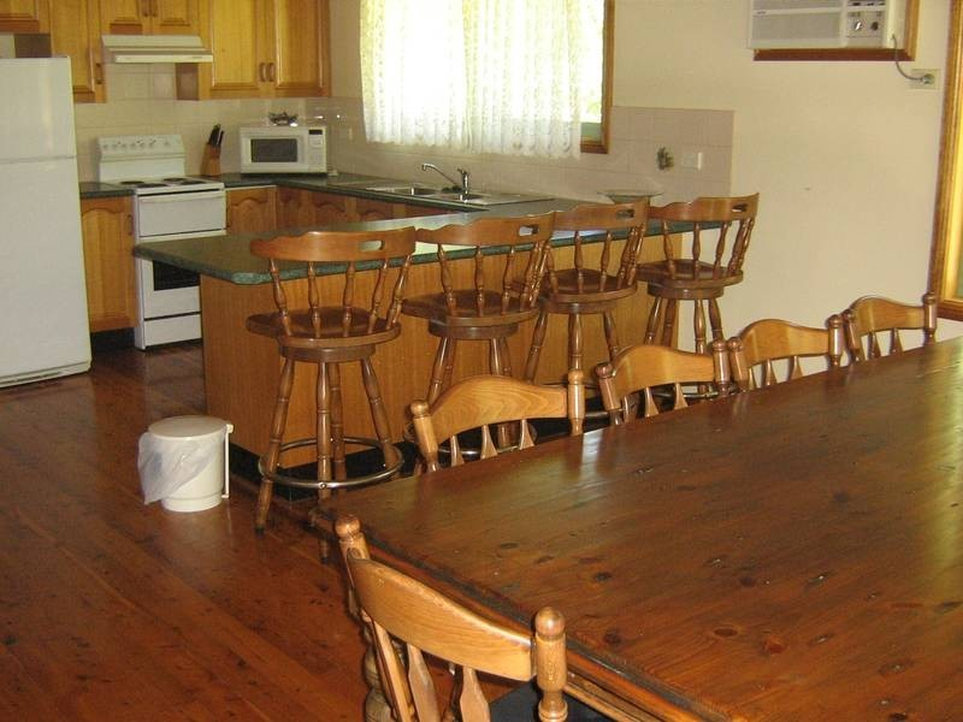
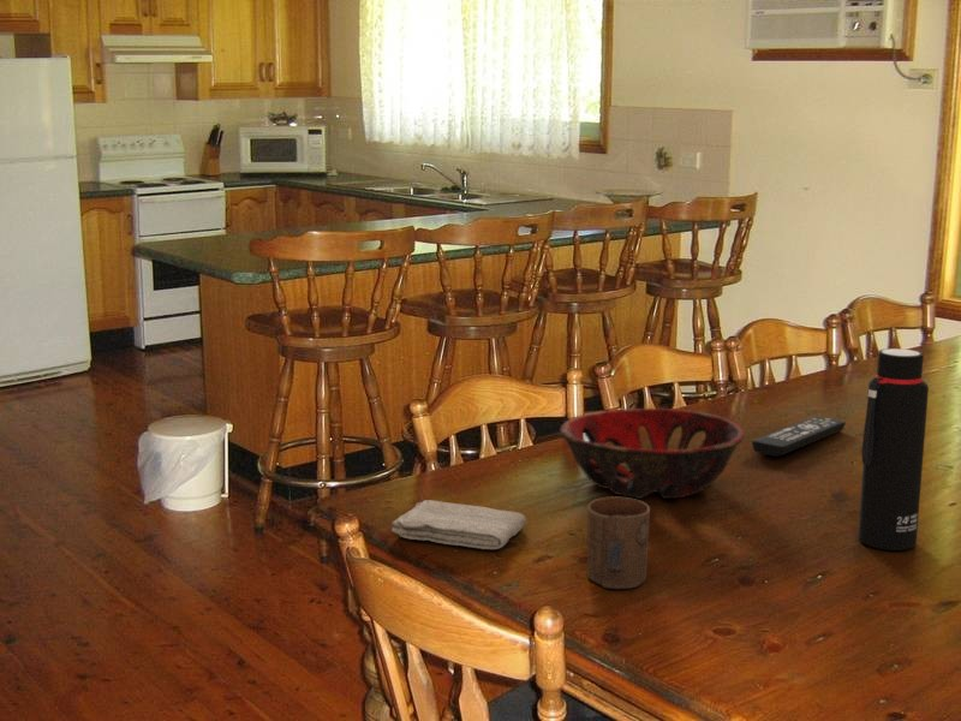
+ decorative bowl [559,407,746,500]
+ washcloth [390,499,527,550]
+ water bottle [856,347,930,552]
+ remote control [751,416,847,458]
+ cup [586,495,651,590]
